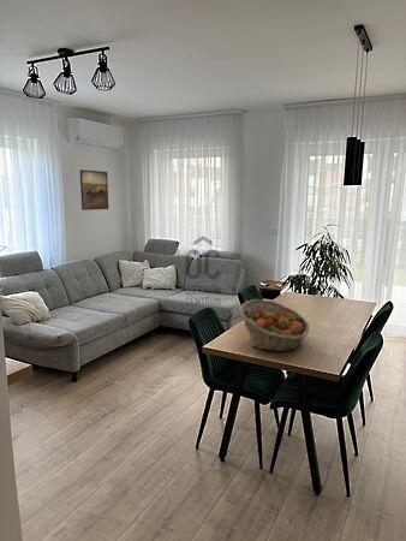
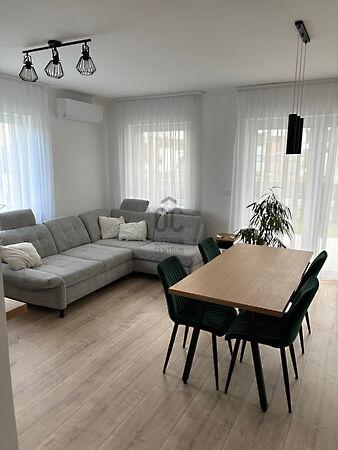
- fruit basket [238,298,310,352]
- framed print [79,168,109,212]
